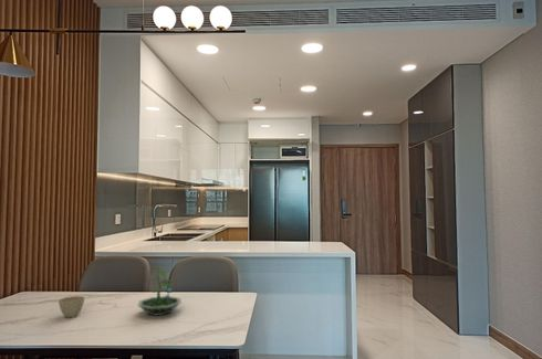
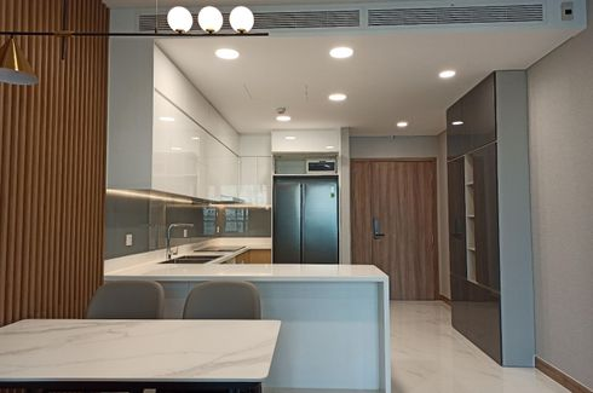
- terrarium [136,268,183,317]
- flower pot [58,295,86,318]
